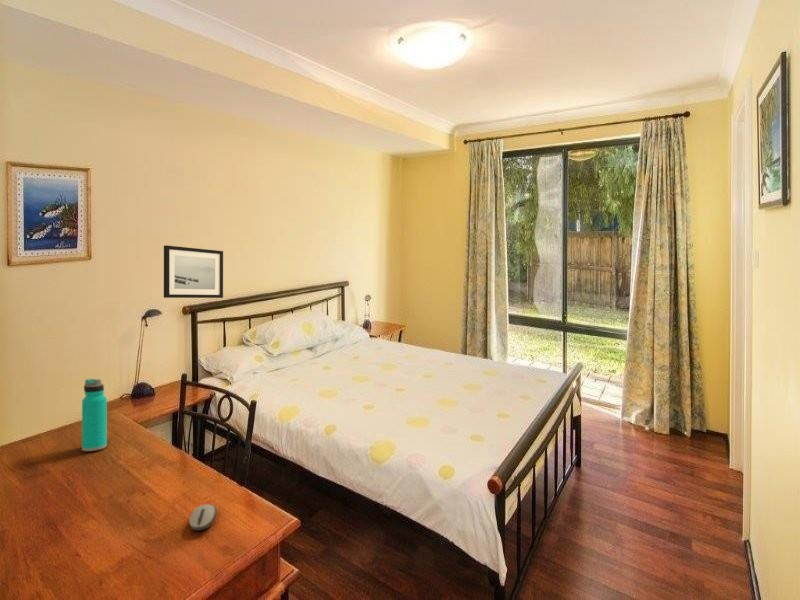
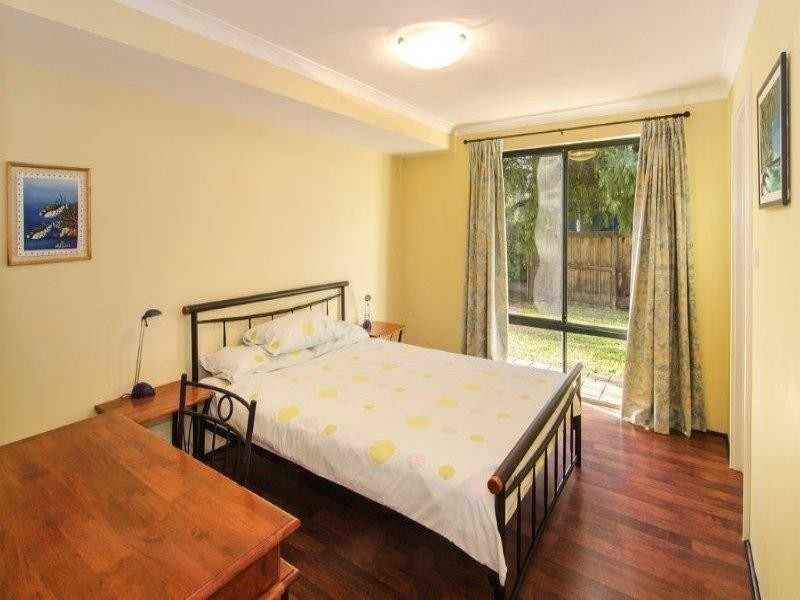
- computer mouse [188,503,218,531]
- wall art [163,245,224,299]
- water bottle [81,378,108,452]
